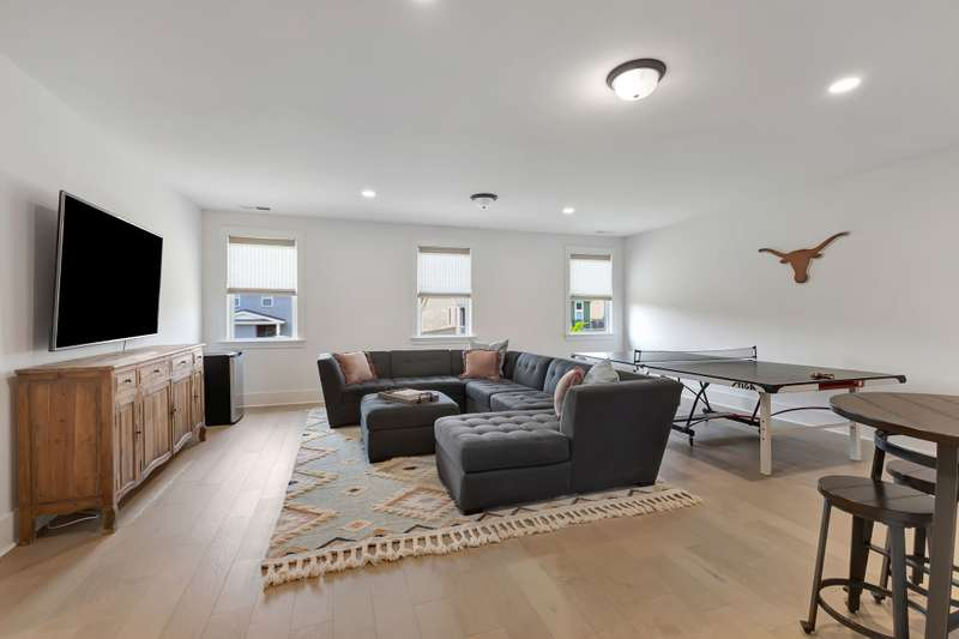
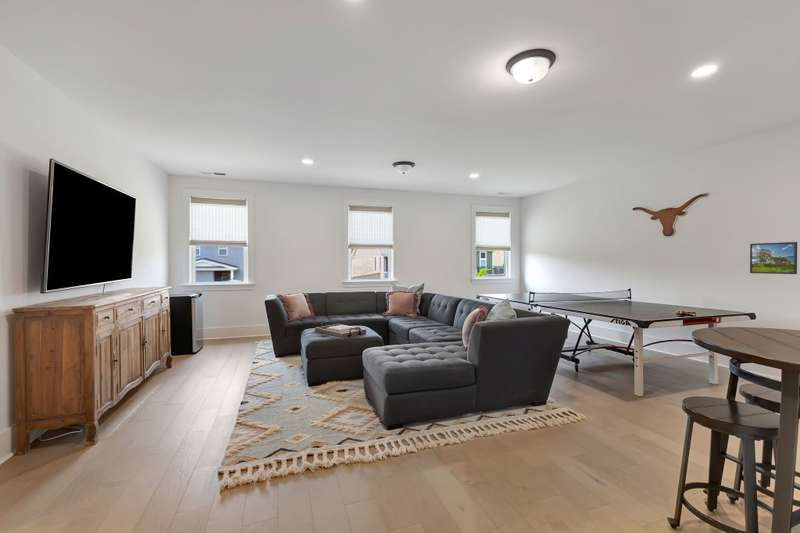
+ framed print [749,241,798,275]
